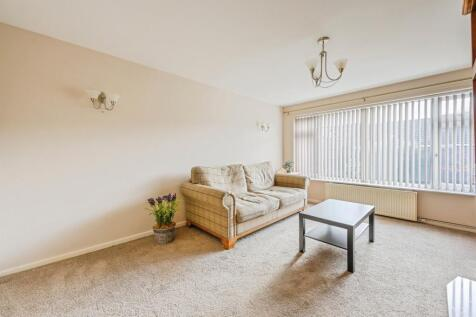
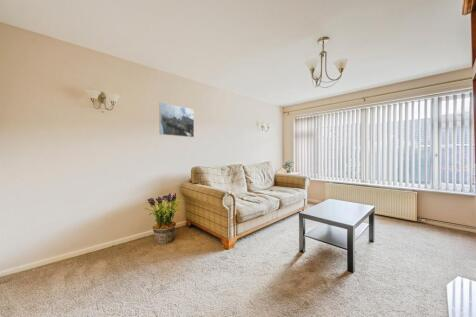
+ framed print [159,102,195,138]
